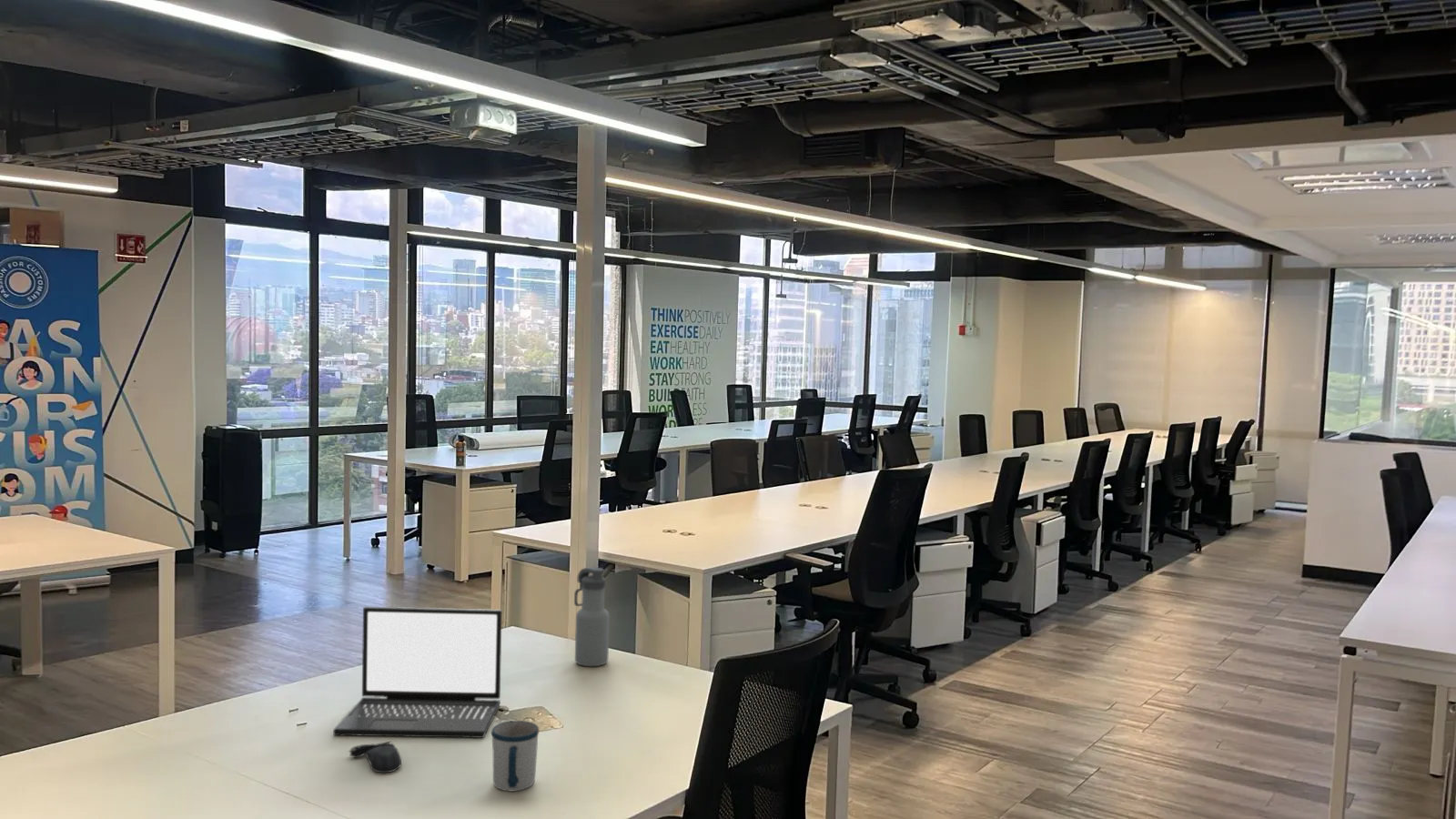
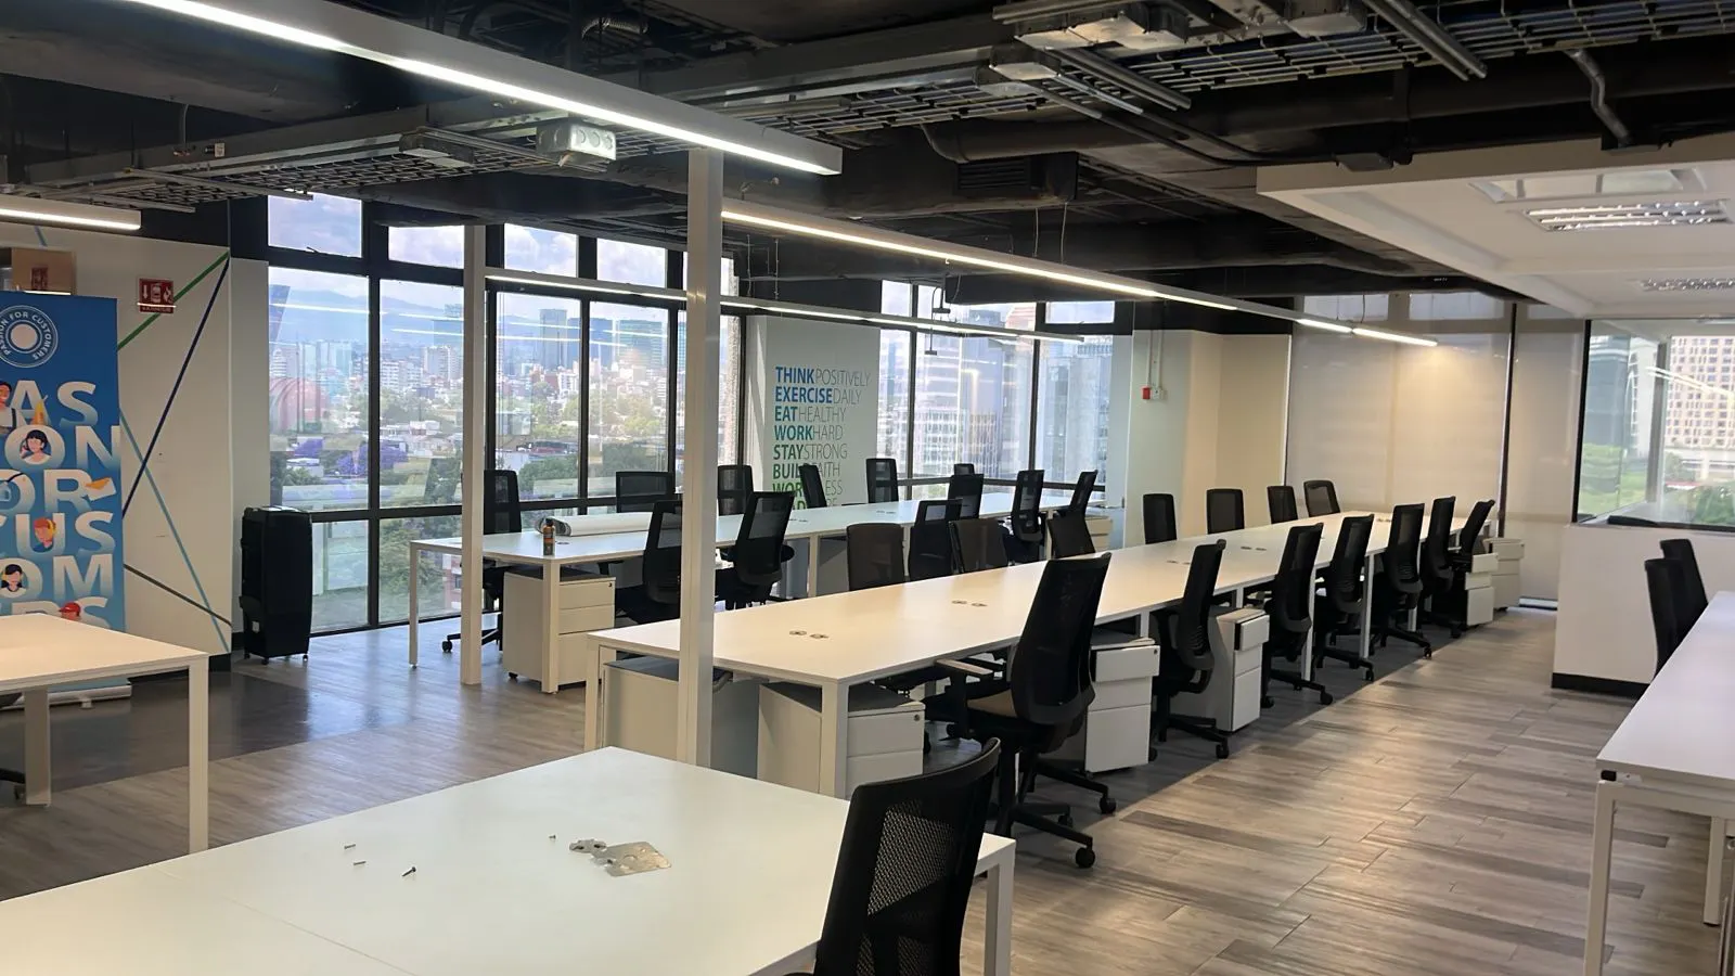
- laptop [333,606,503,739]
- mug [490,720,540,792]
- water bottle [573,566,611,667]
- computer mouse [348,741,402,773]
